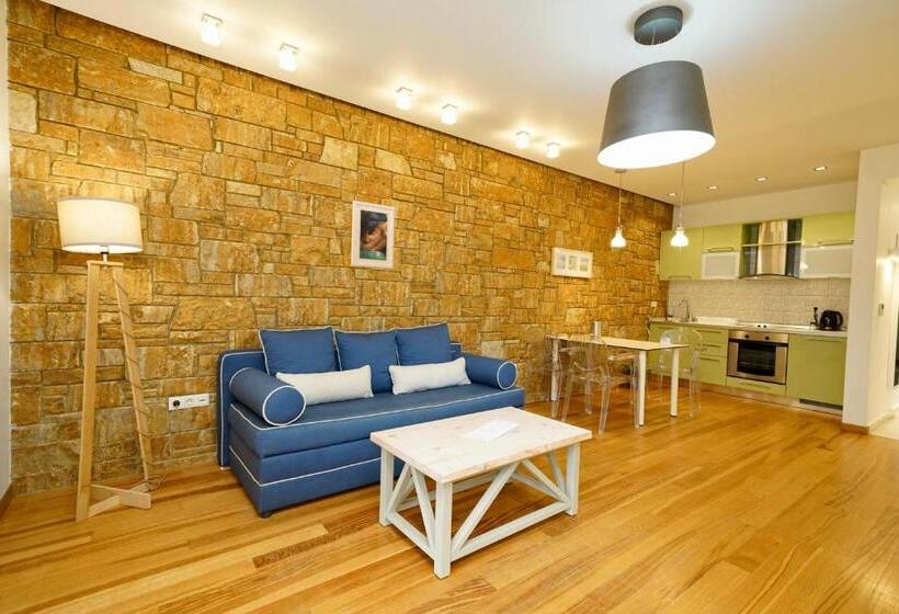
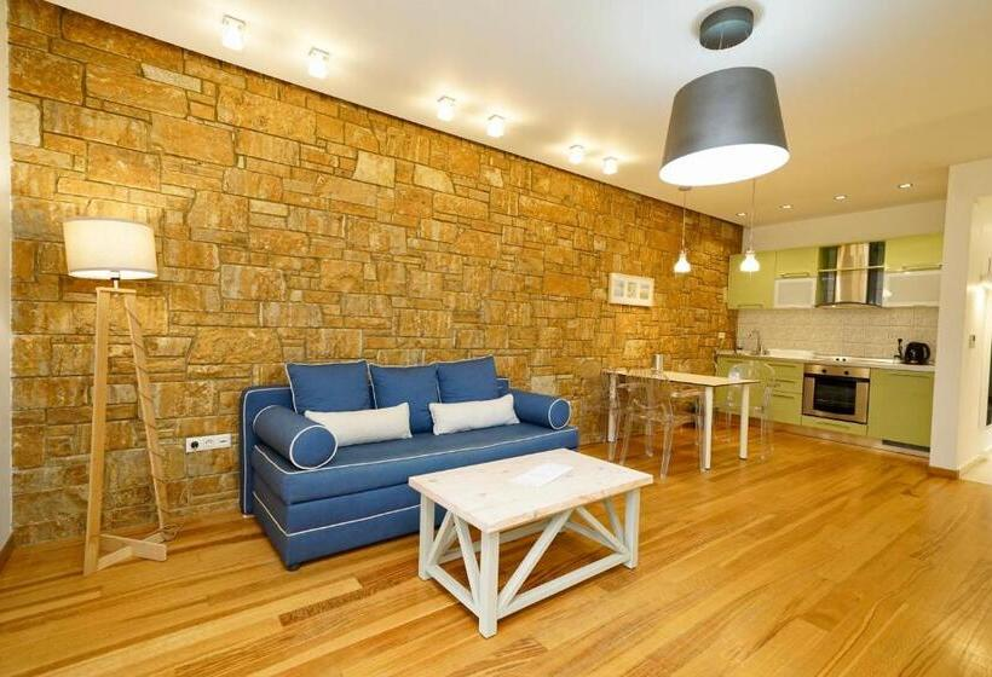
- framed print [350,200,396,270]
